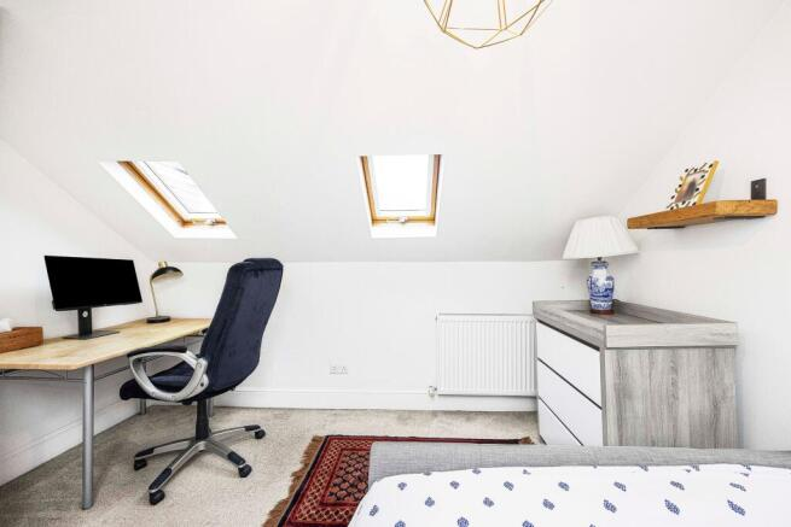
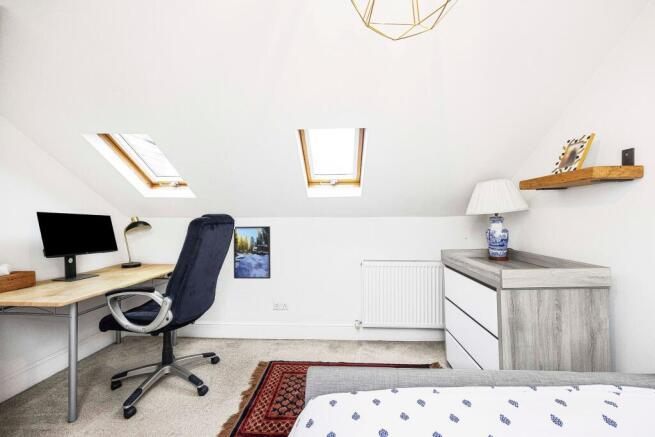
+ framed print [233,225,272,280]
